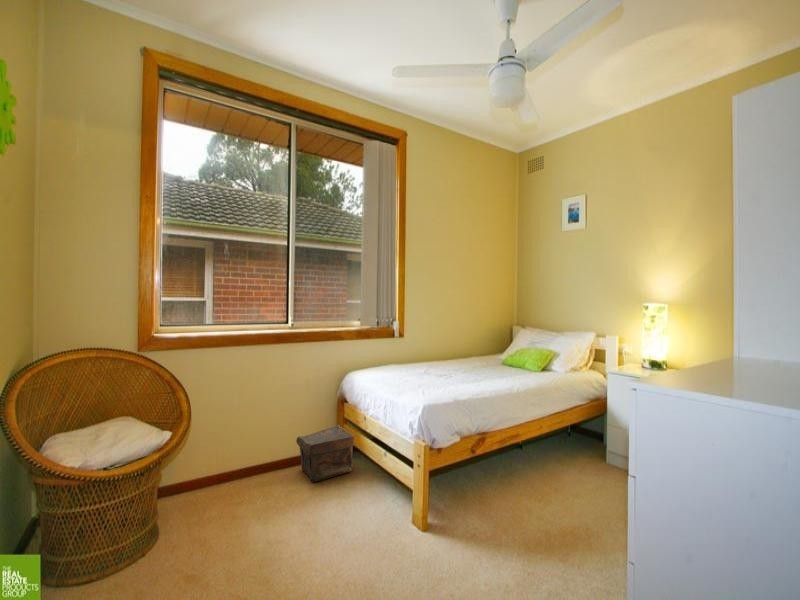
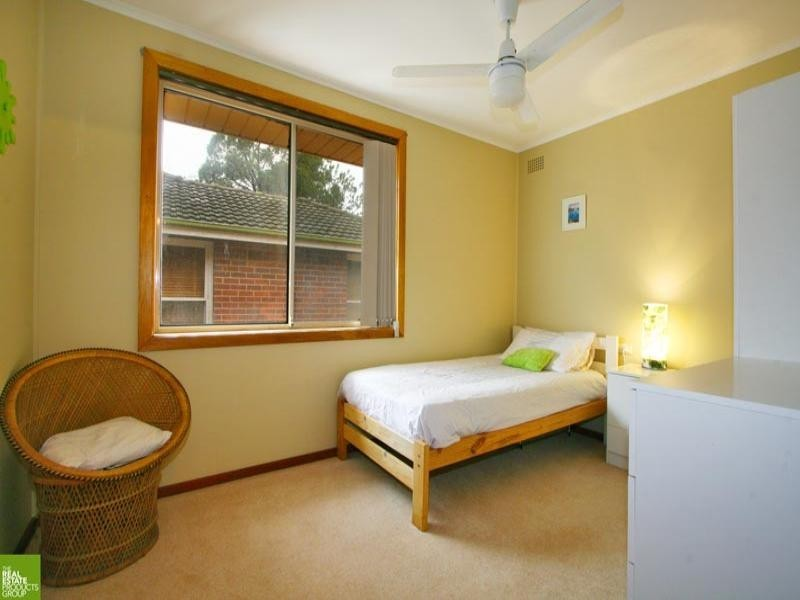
- pouch [295,424,355,483]
